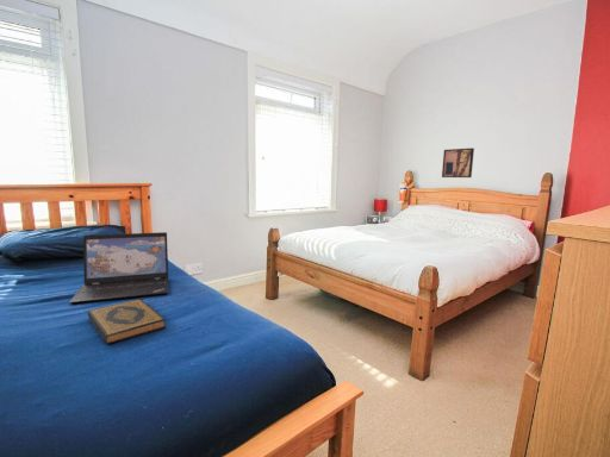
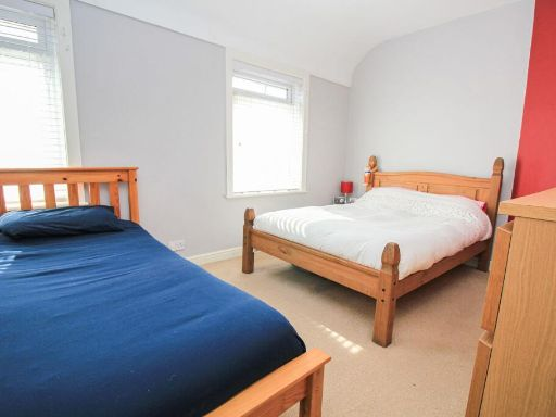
- hardback book [87,298,167,345]
- wall art [441,146,475,179]
- laptop [68,231,169,305]
